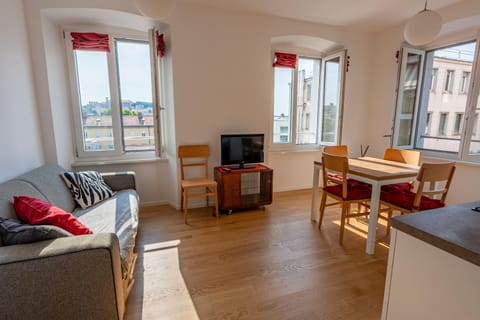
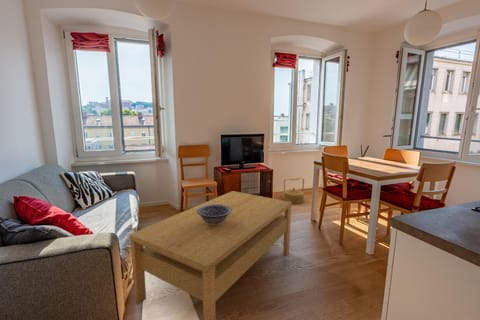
+ coffee table [129,190,293,320]
+ decorative bowl [197,204,232,226]
+ basket [282,177,305,204]
